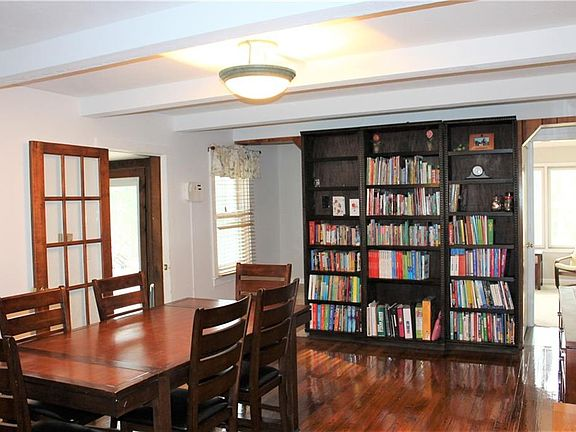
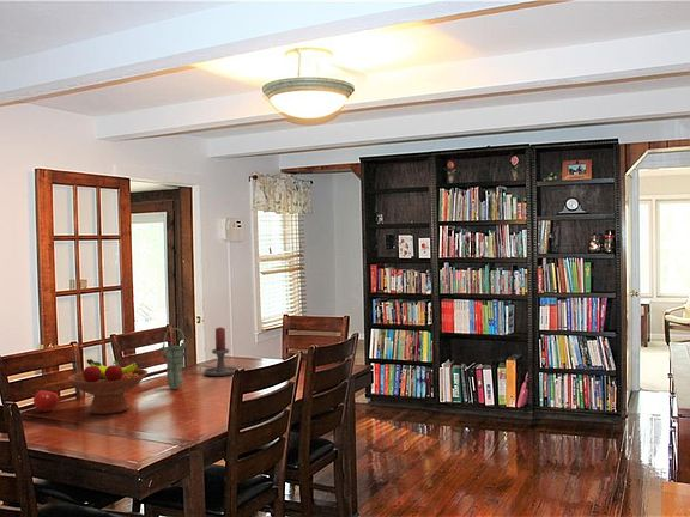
+ fruit [32,387,59,412]
+ vase [157,327,187,390]
+ fruit bowl [67,358,149,415]
+ candle holder [193,326,238,377]
